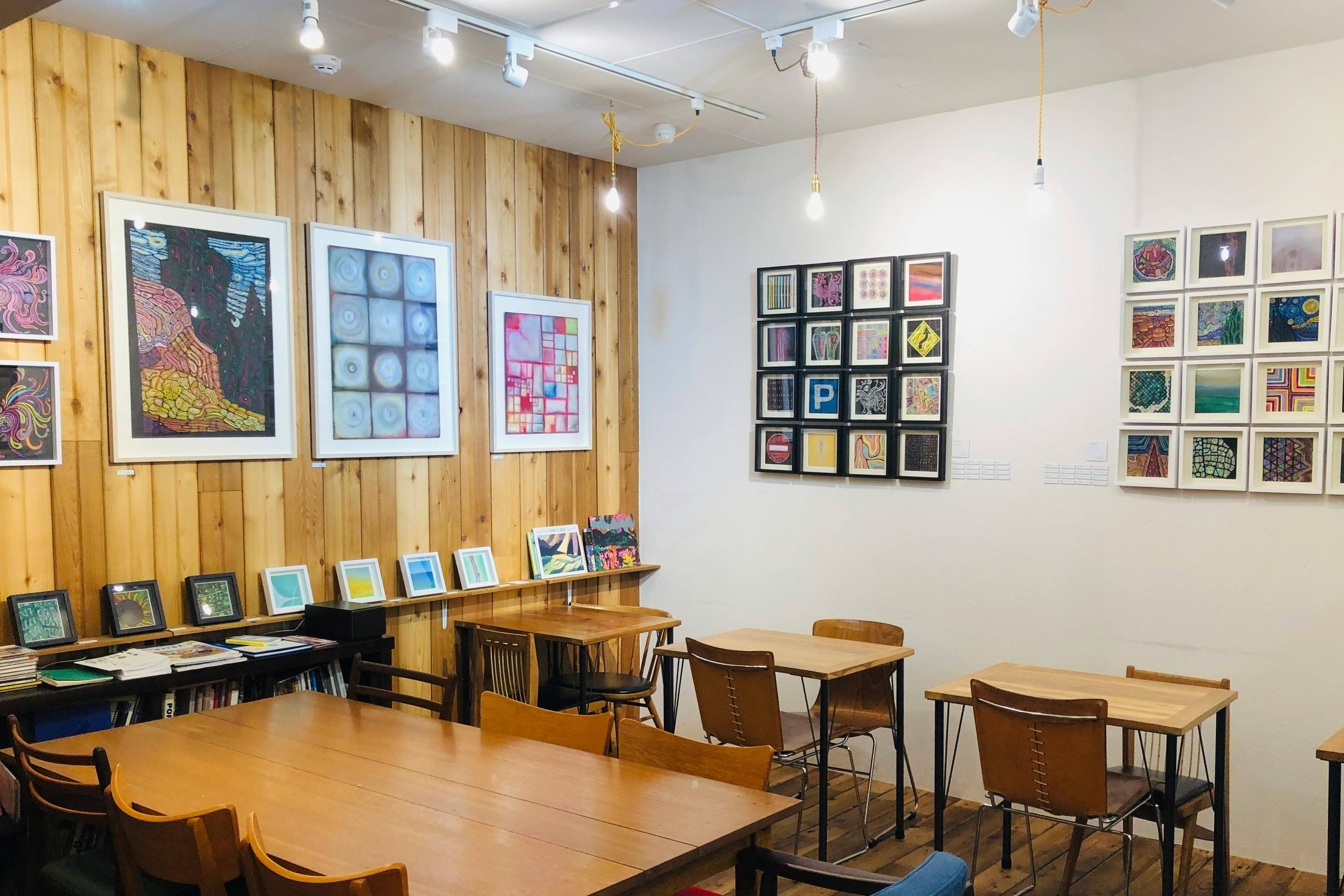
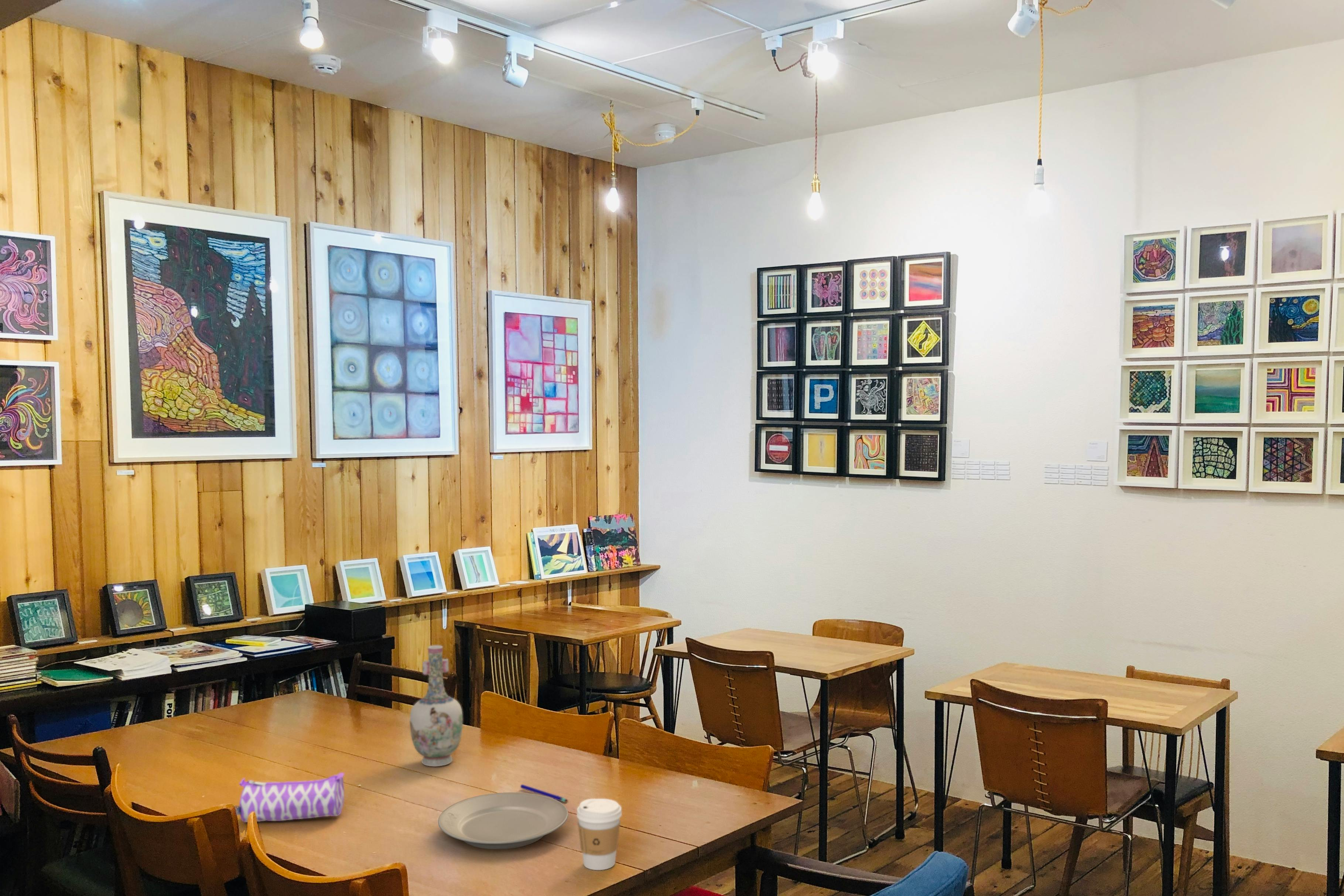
+ coffee cup [576,798,622,871]
+ vase [410,645,463,767]
+ pencil case [234,772,345,823]
+ pen [520,784,568,803]
+ plate [438,792,568,850]
